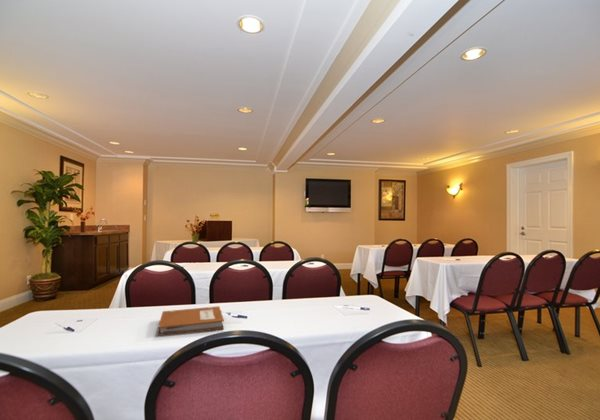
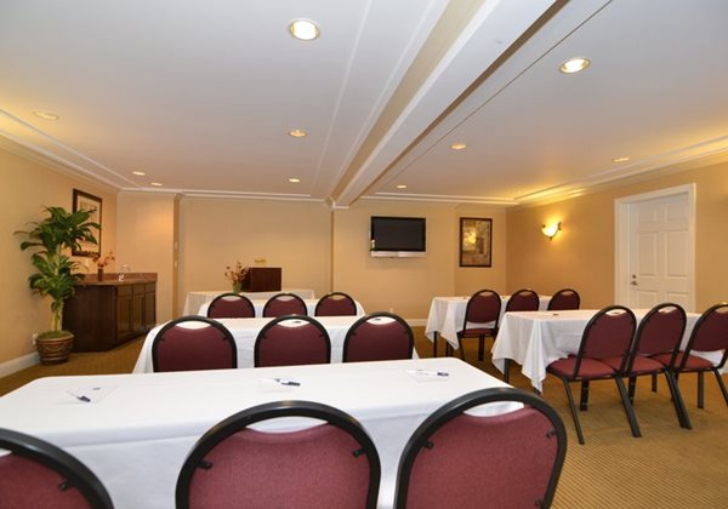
- notebook [157,305,225,337]
